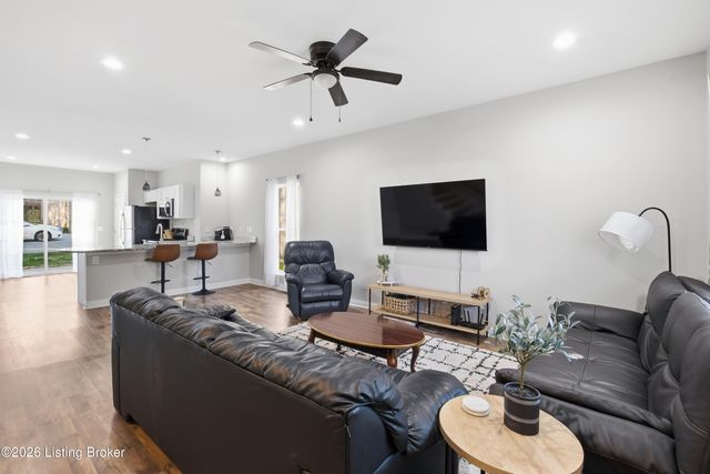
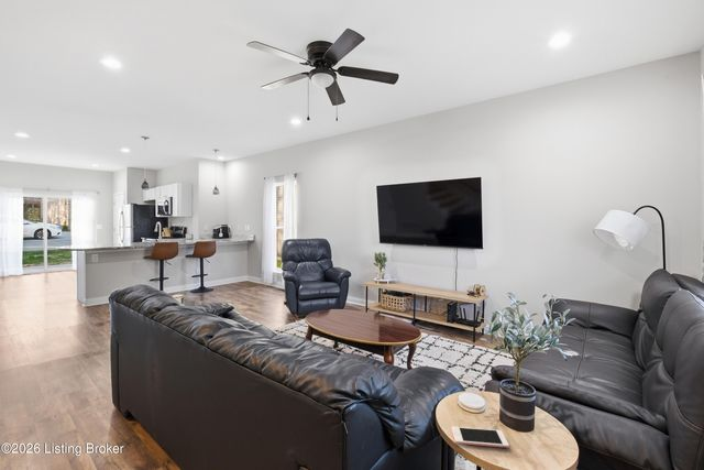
+ cell phone [450,426,510,449]
